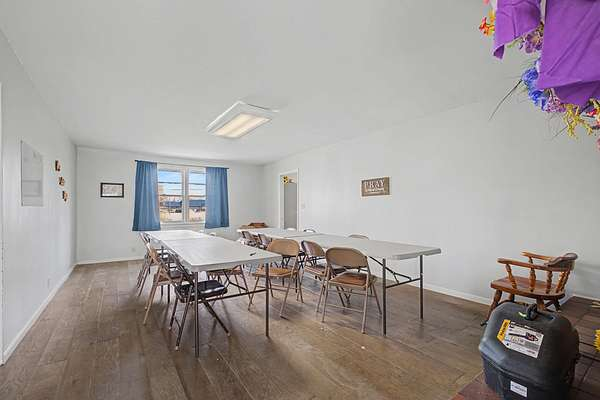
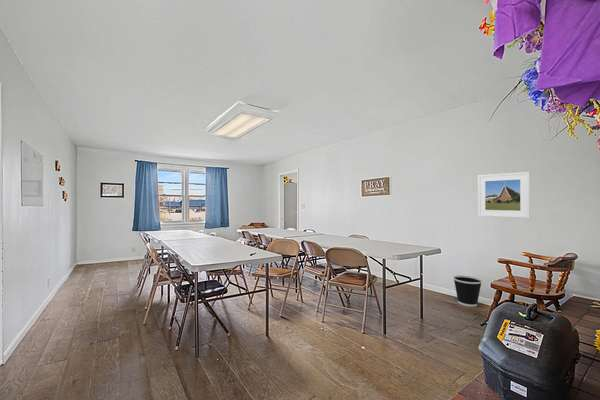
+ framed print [477,171,531,219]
+ wastebasket [452,275,483,308]
